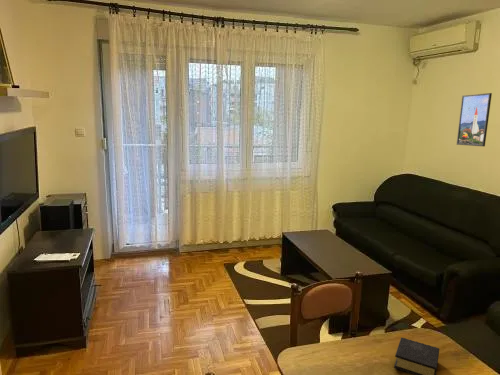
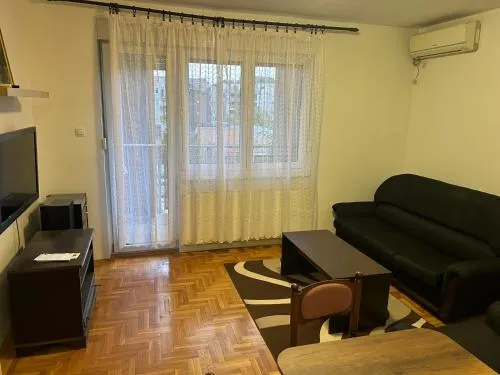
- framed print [456,92,493,147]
- book [393,337,440,375]
